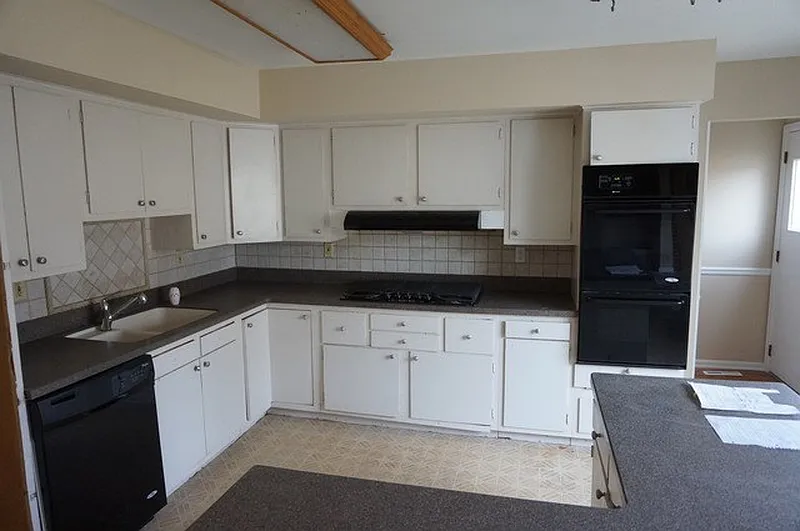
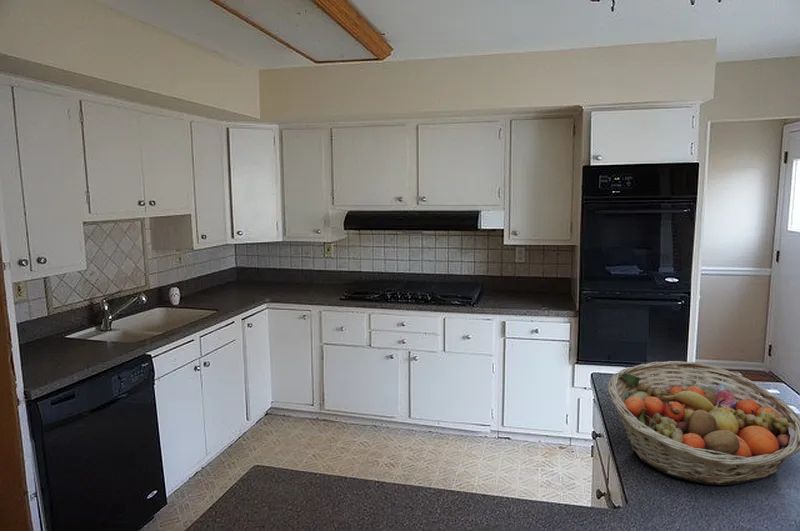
+ fruit basket [606,360,800,486]
